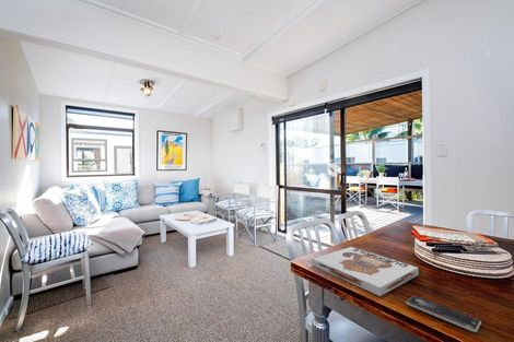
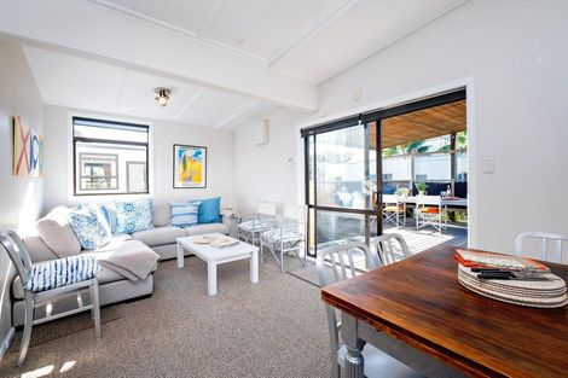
- smartphone [406,294,482,333]
- board game [312,246,419,297]
